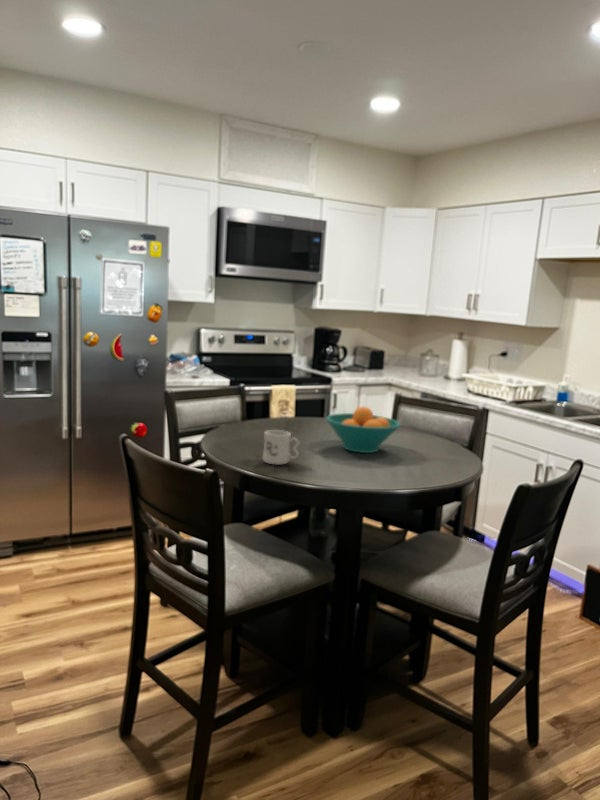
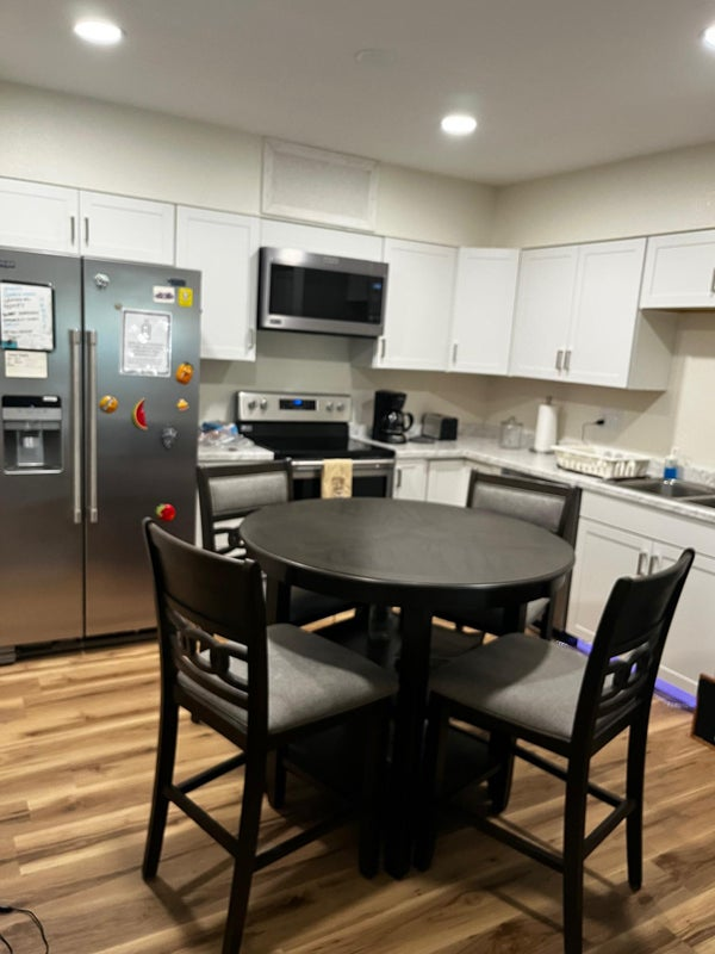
- mug [262,429,300,466]
- fruit bowl [325,406,402,454]
